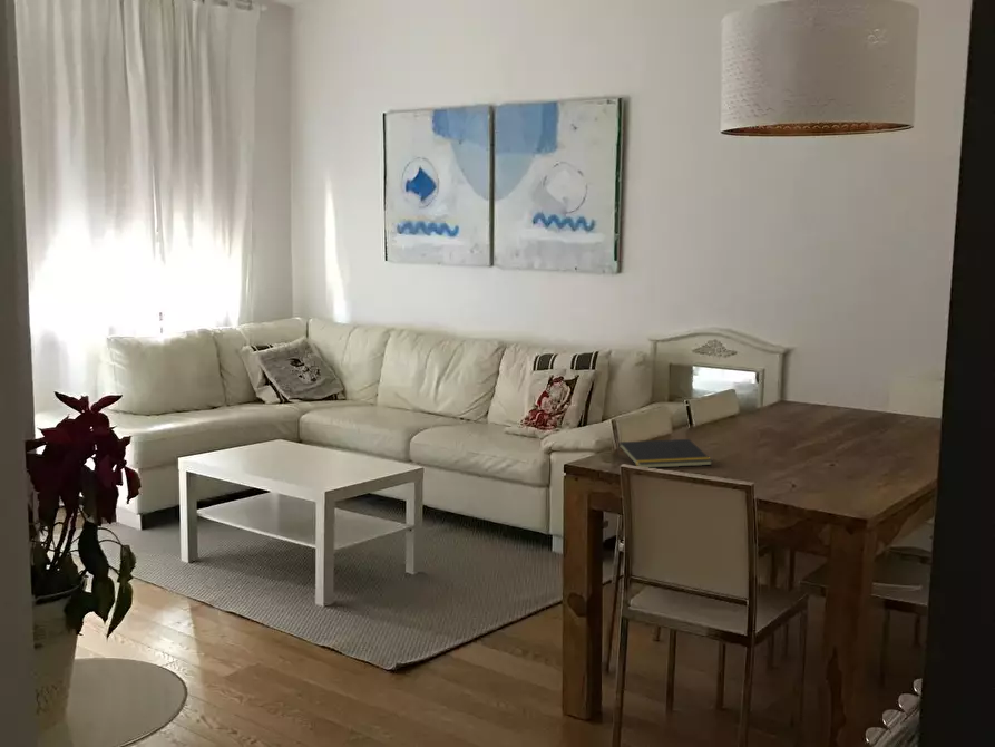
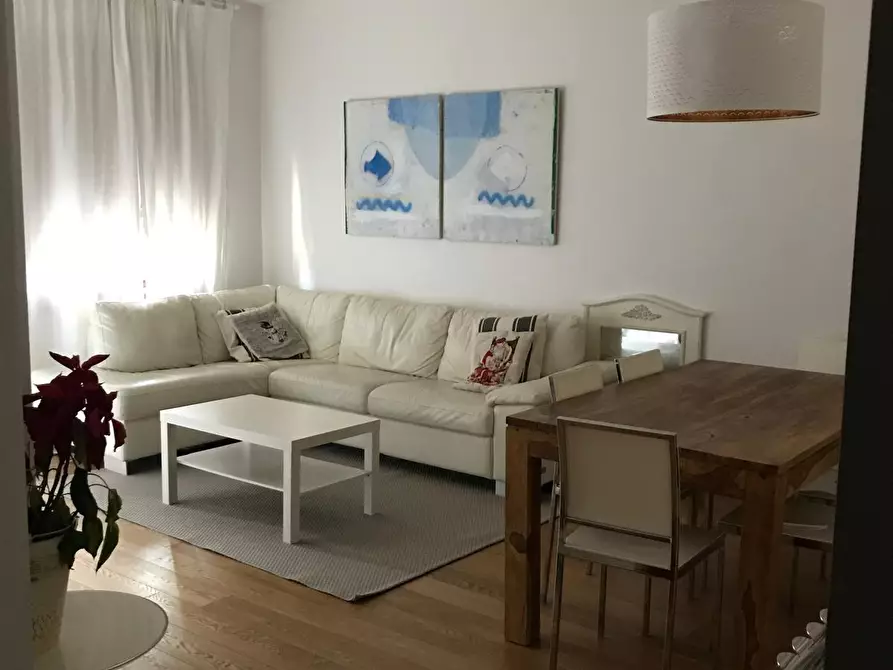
- notepad [615,438,713,469]
